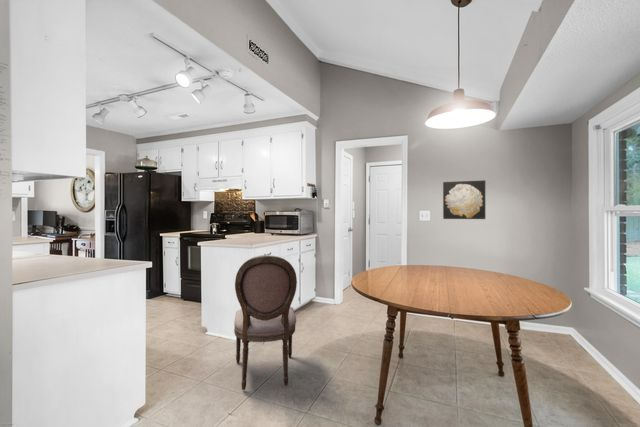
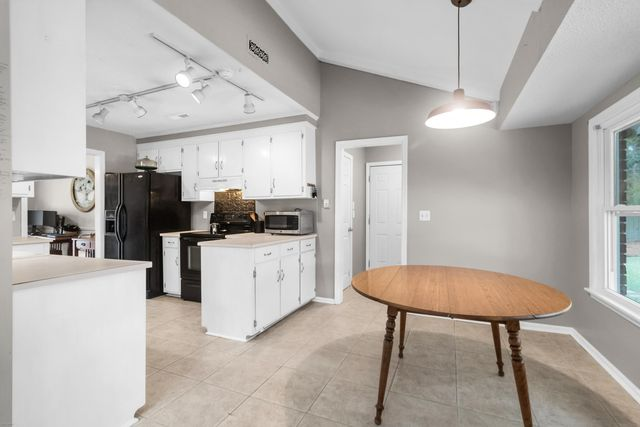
- wall art [442,179,486,220]
- dining chair [233,254,298,391]
